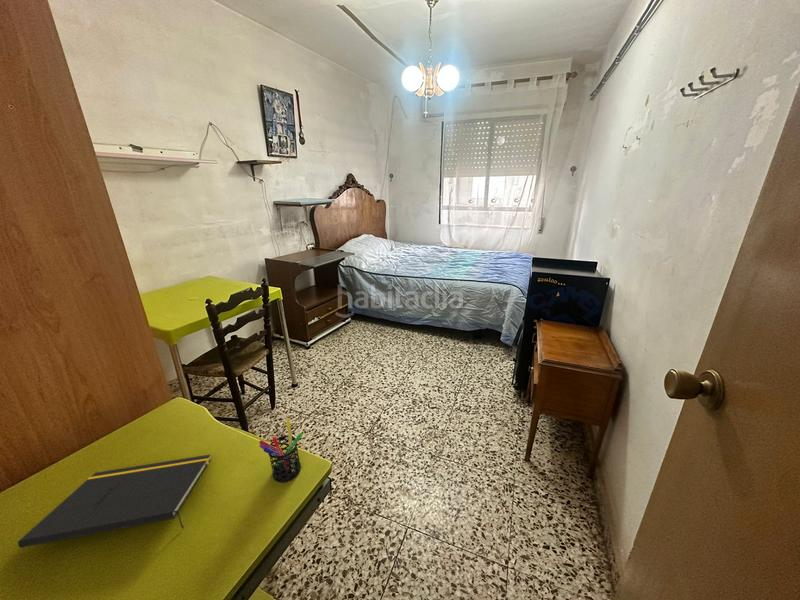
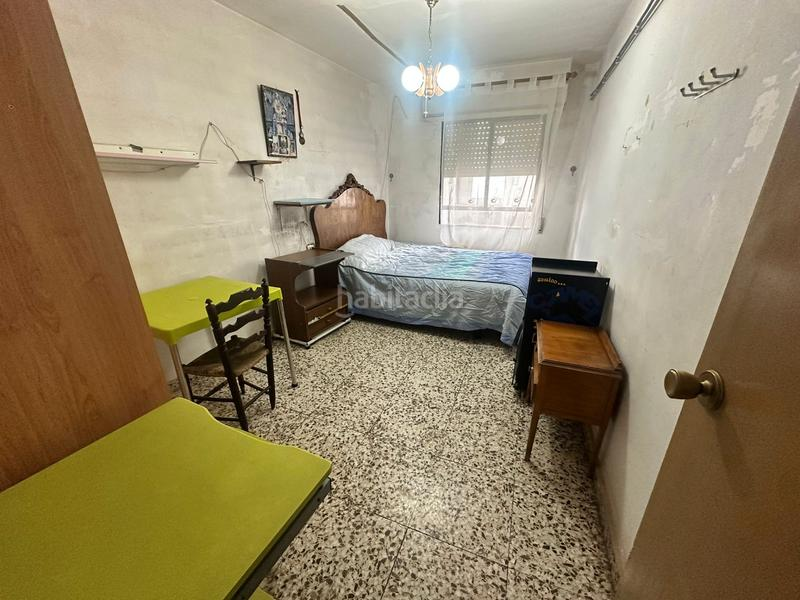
- notepad [17,454,212,549]
- pen holder [258,417,304,483]
